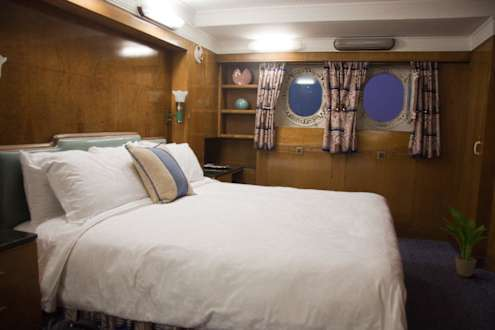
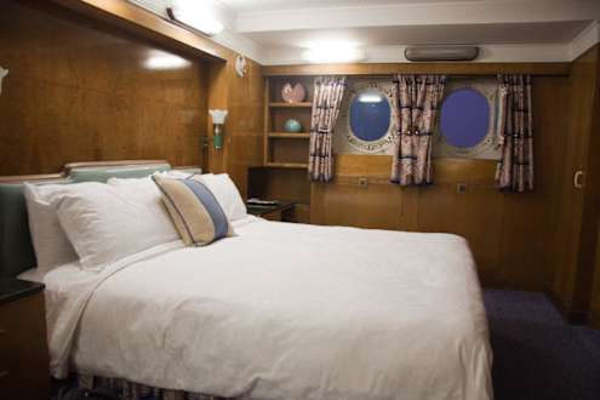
- potted plant [438,203,495,278]
